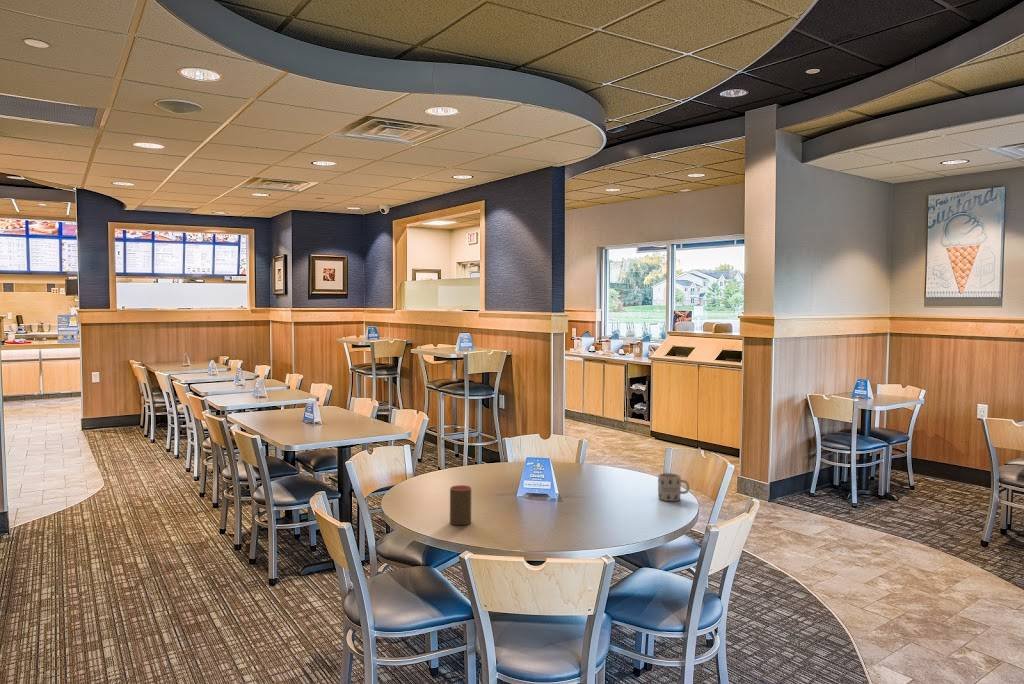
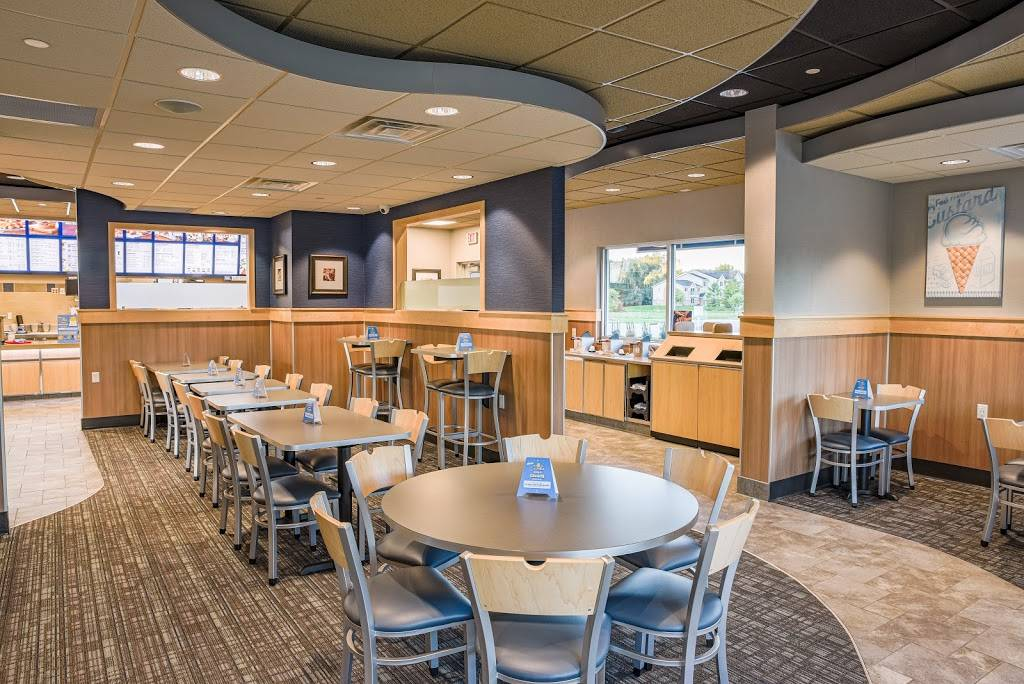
- mug [657,472,690,502]
- cup [449,484,472,526]
